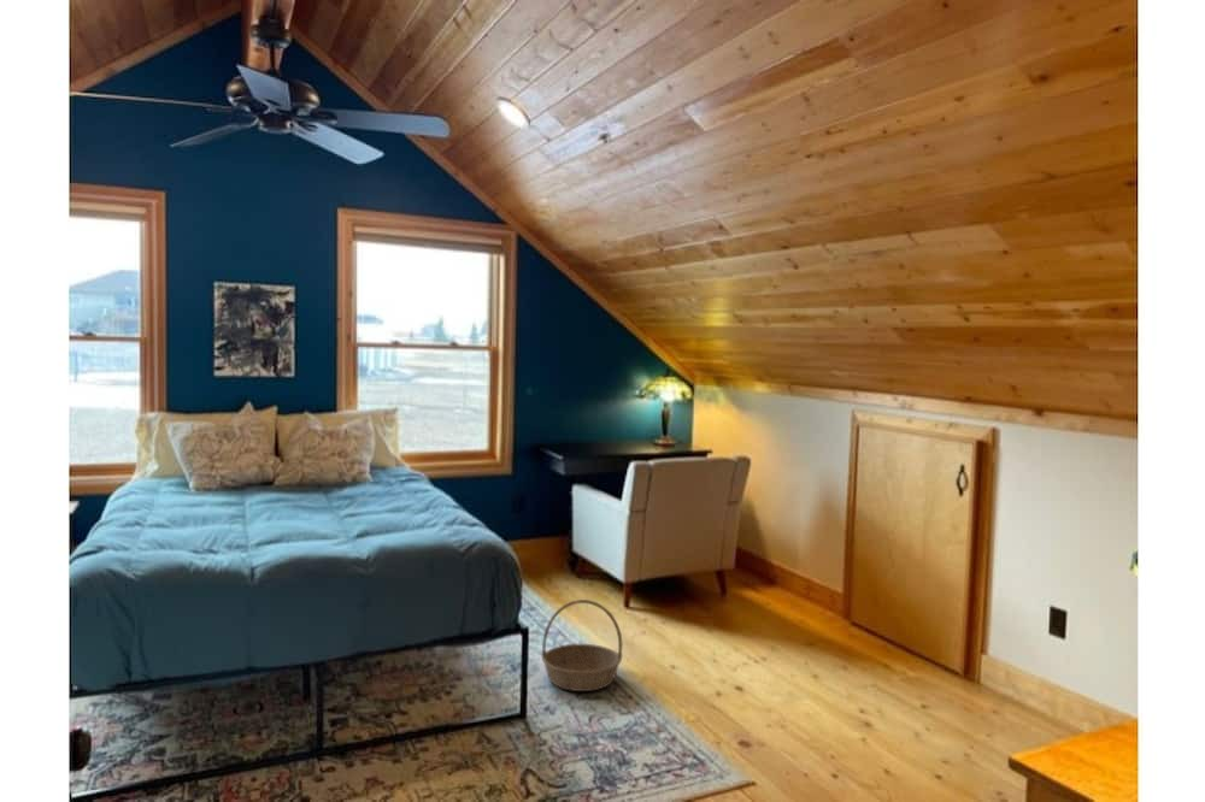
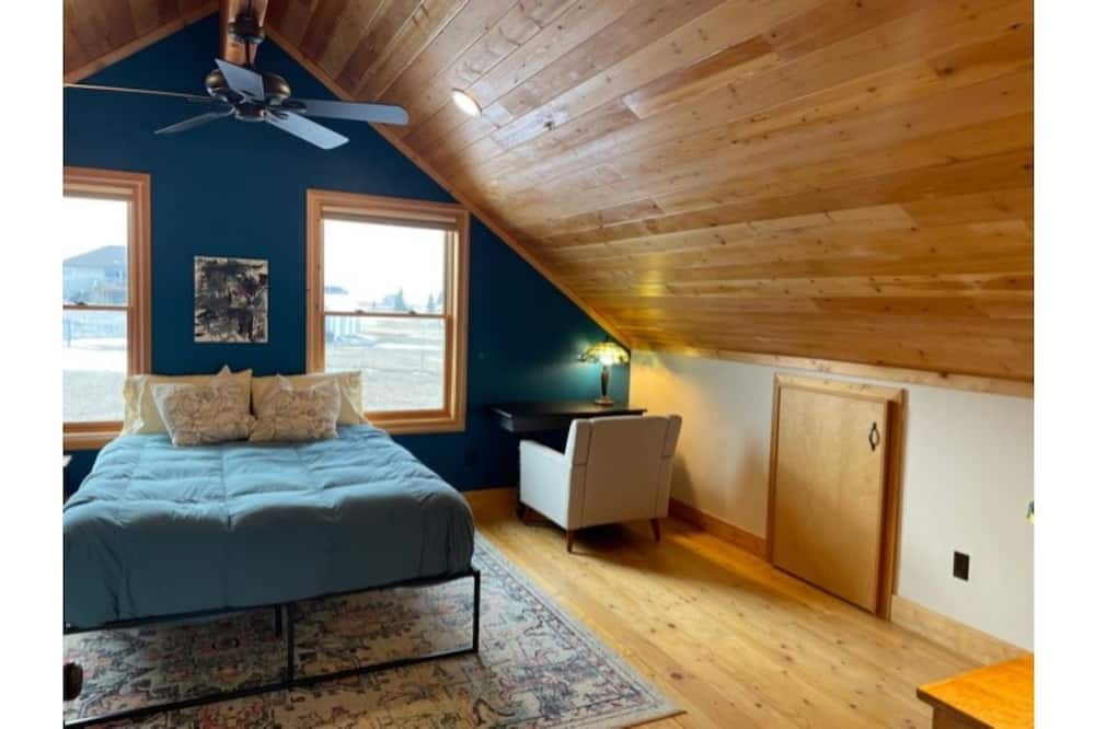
- basket [540,598,624,692]
